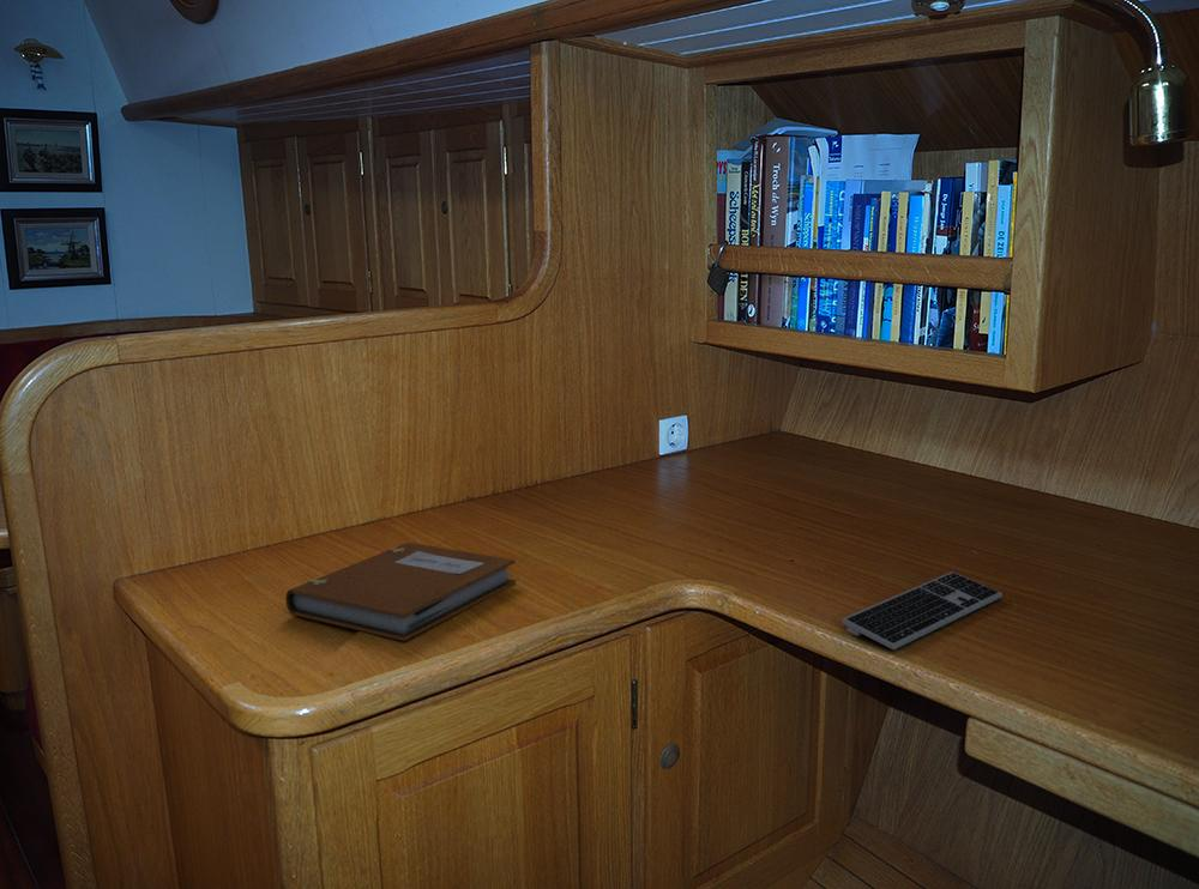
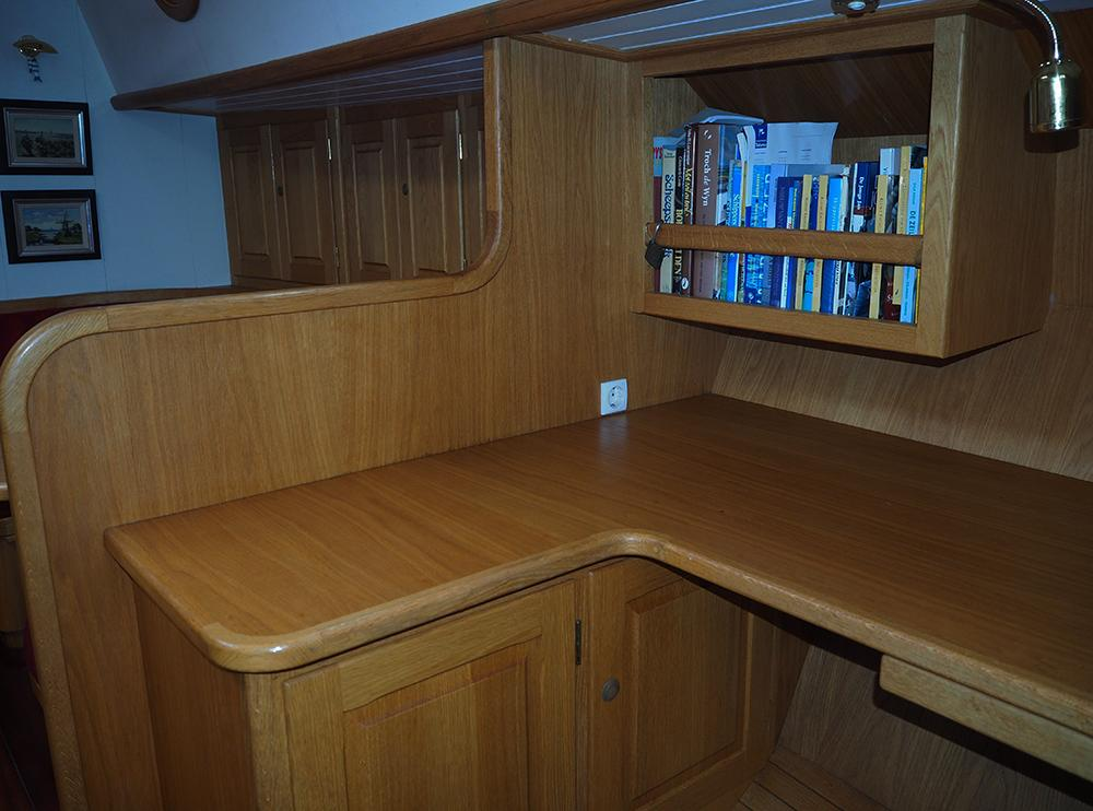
- keyboard [840,570,1004,651]
- notebook [284,542,517,642]
